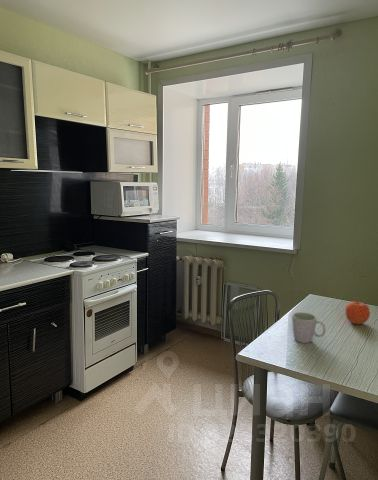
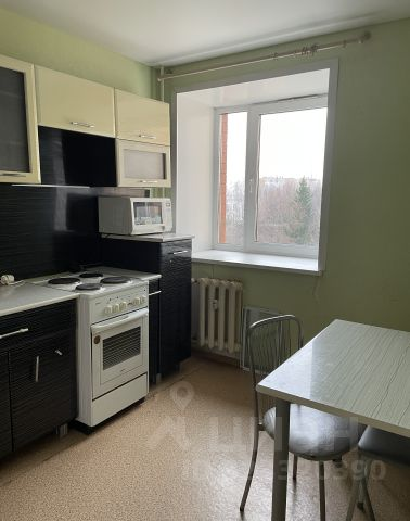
- fruit [344,301,371,325]
- mug [291,311,326,344]
